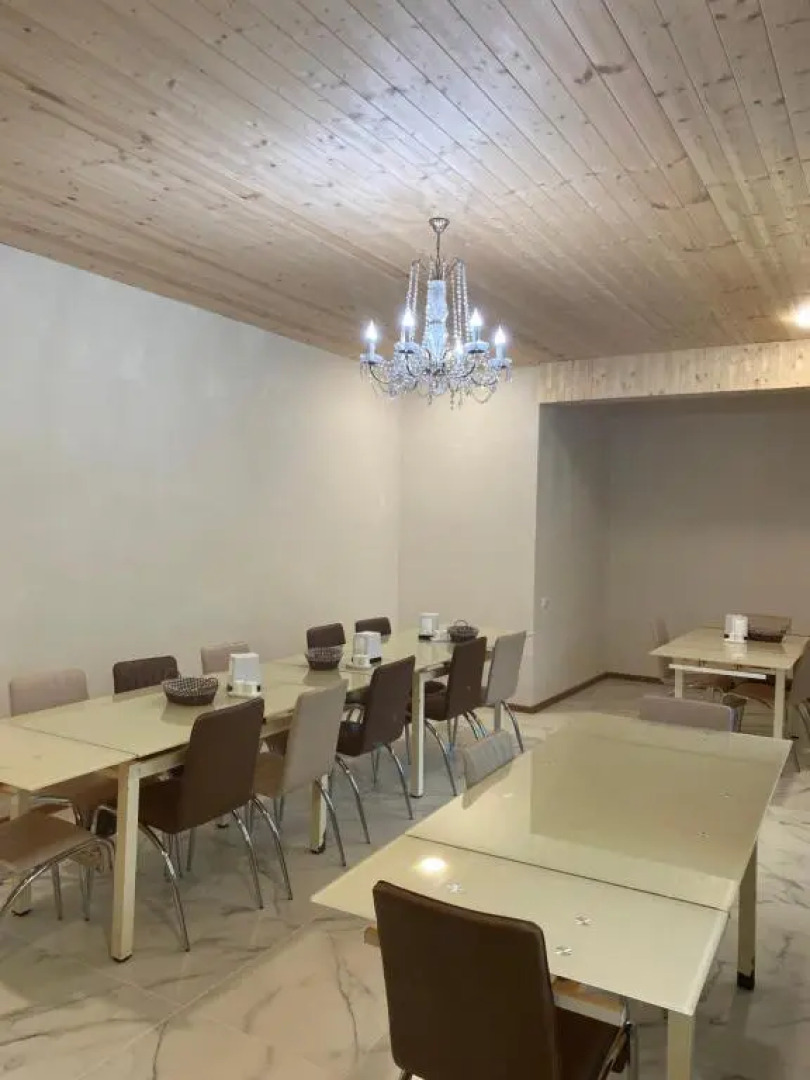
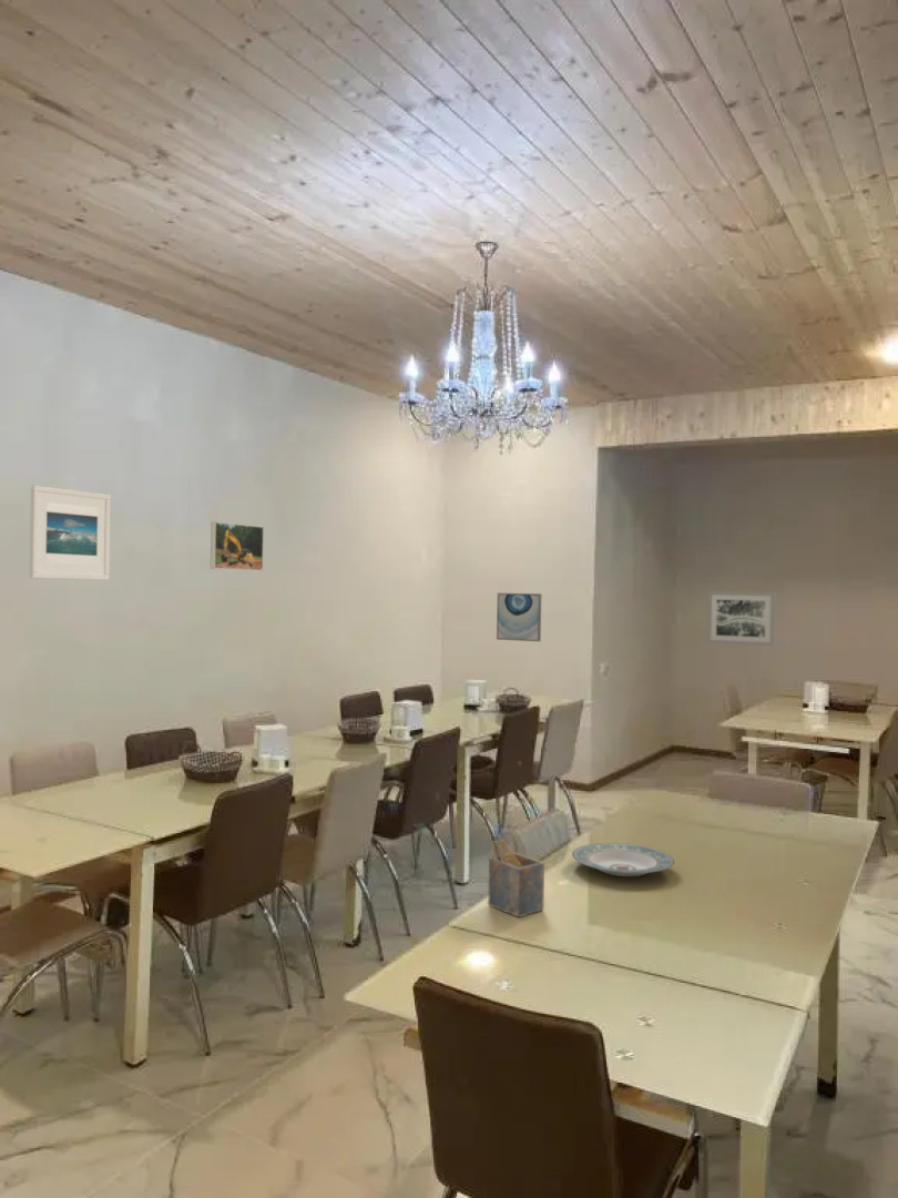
+ wall art [706,590,777,648]
+ napkin holder [487,837,545,918]
+ plate [571,842,675,877]
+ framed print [210,520,265,571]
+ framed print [29,484,112,581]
+ wall art [496,592,542,642]
